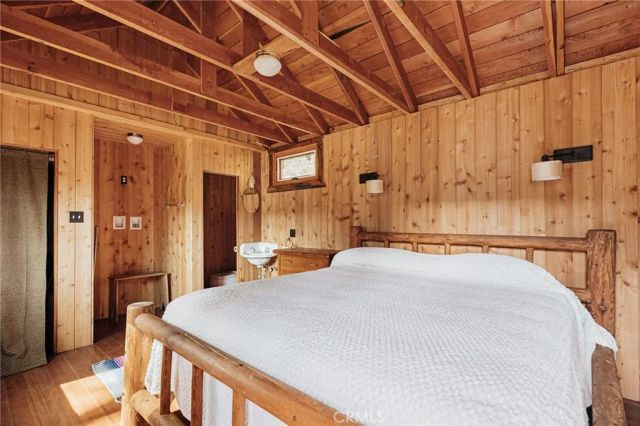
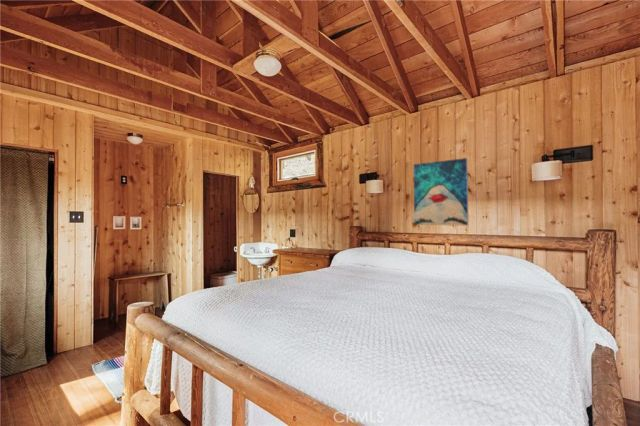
+ wall art [413,157,469,227]
